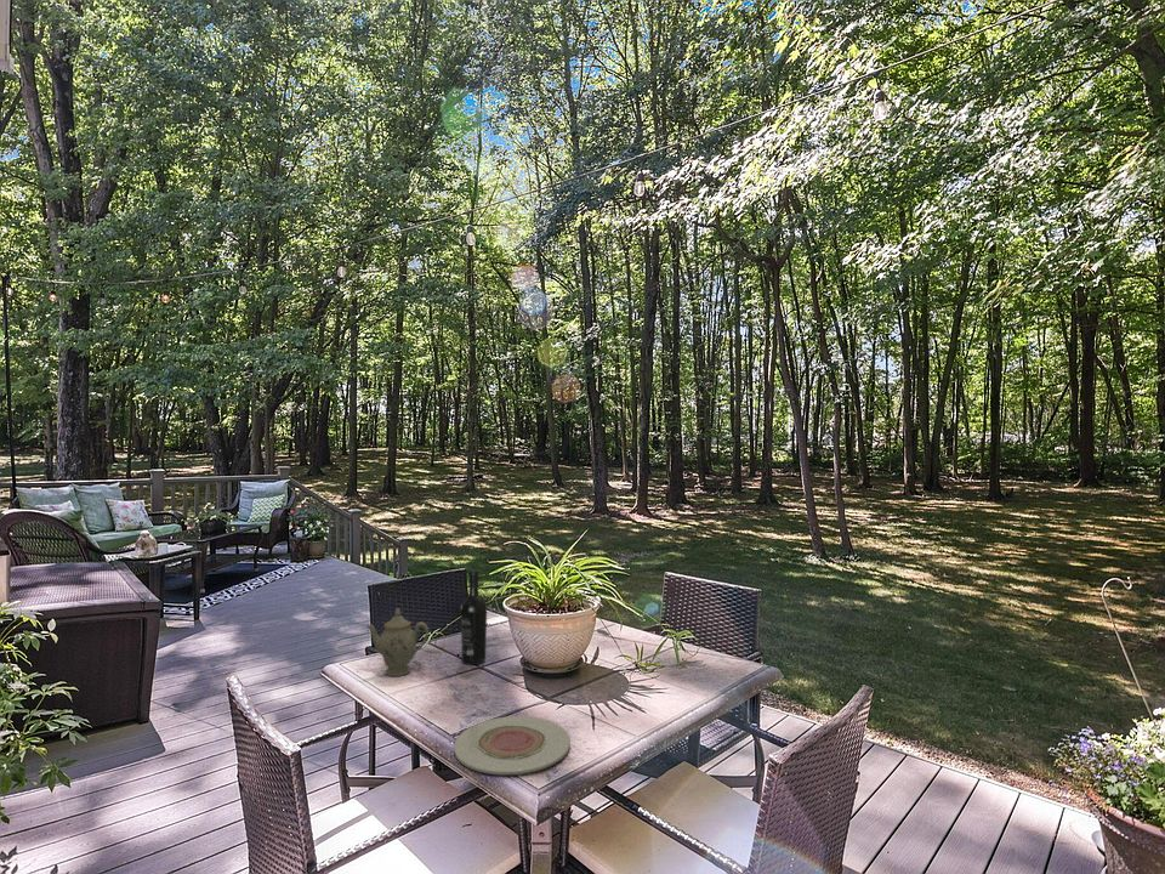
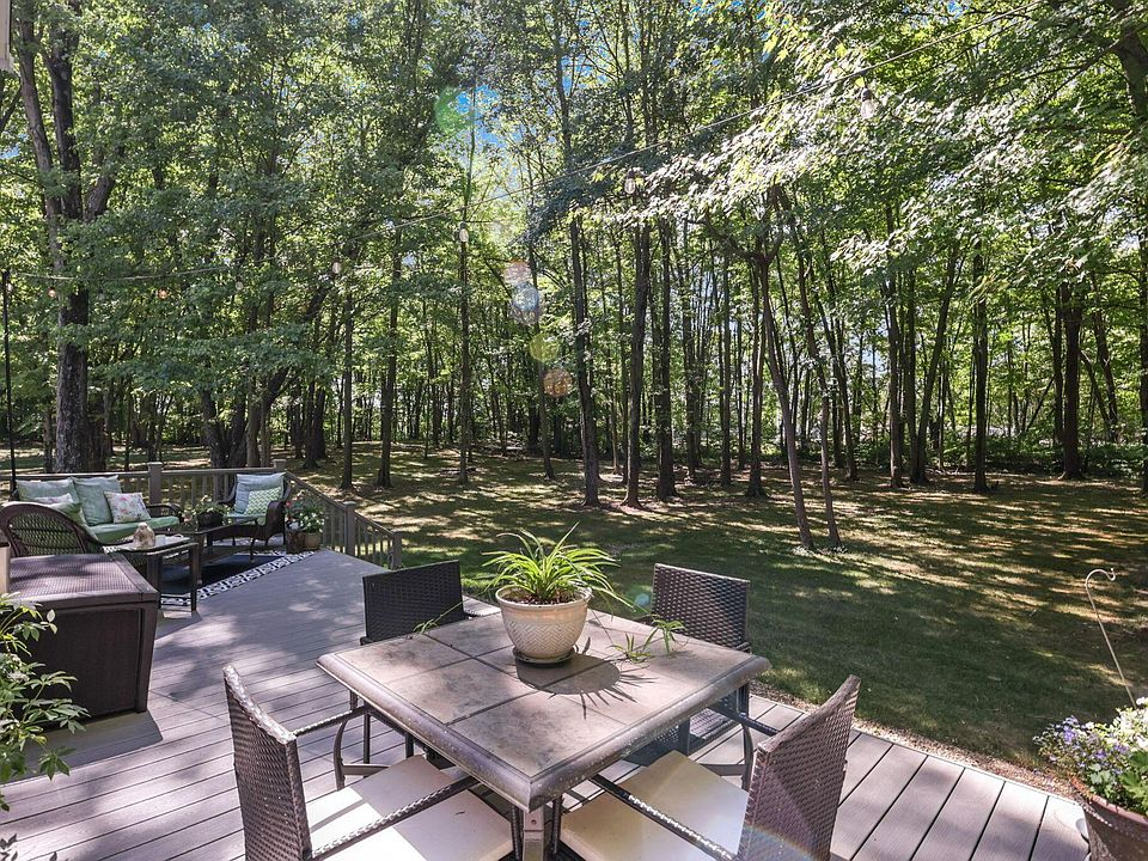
- plate [453,715,572,776]
- chinaware [365,607,430,677]
- wine bottle [460,568,488,665]
